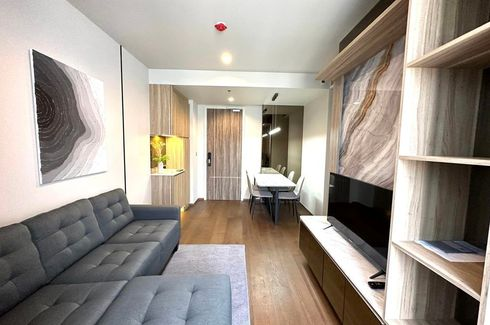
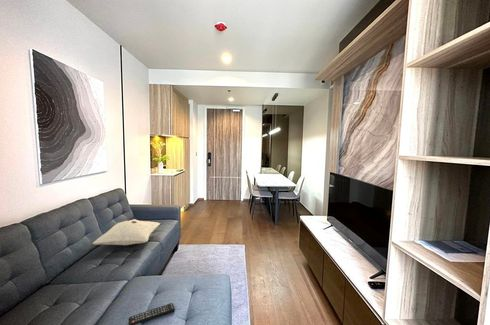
+ remote control [128,302,176,325]
+ cushion [91,218,161,246]
